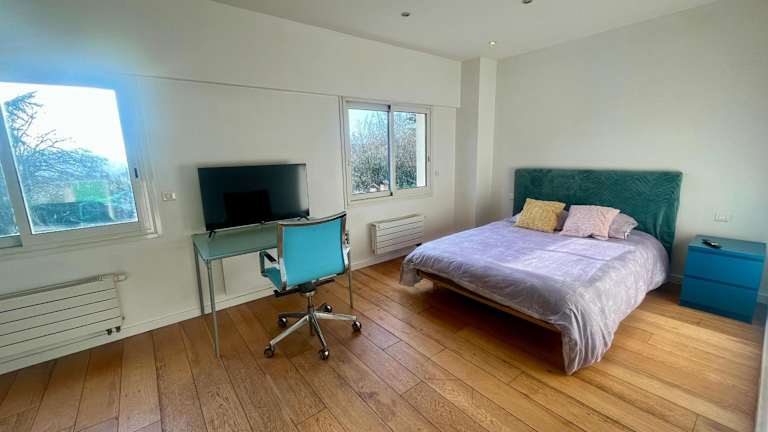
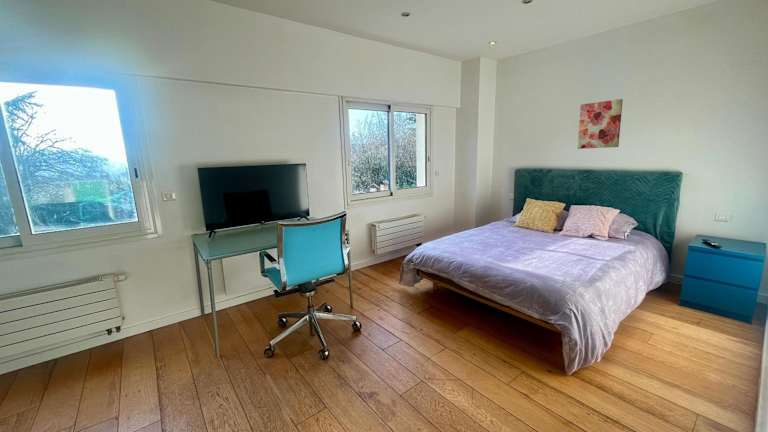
+ wall art [577,98,624,150]
